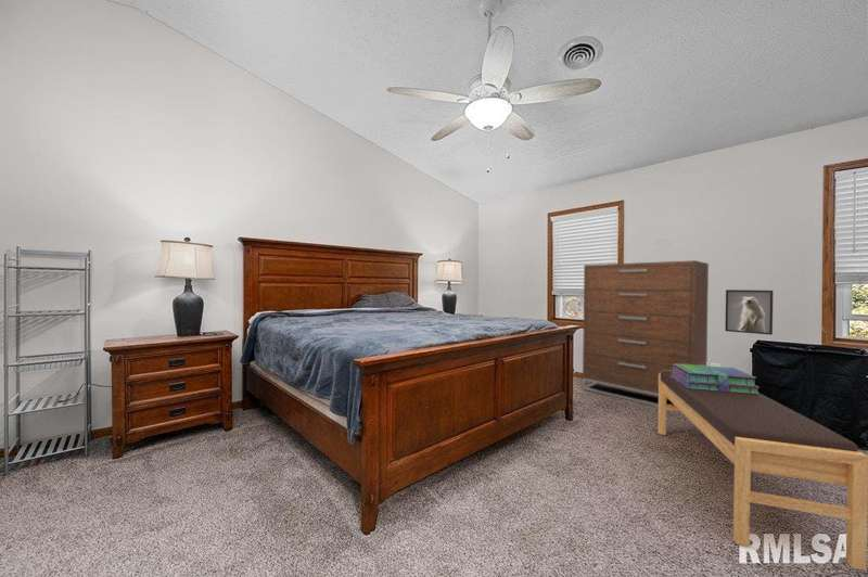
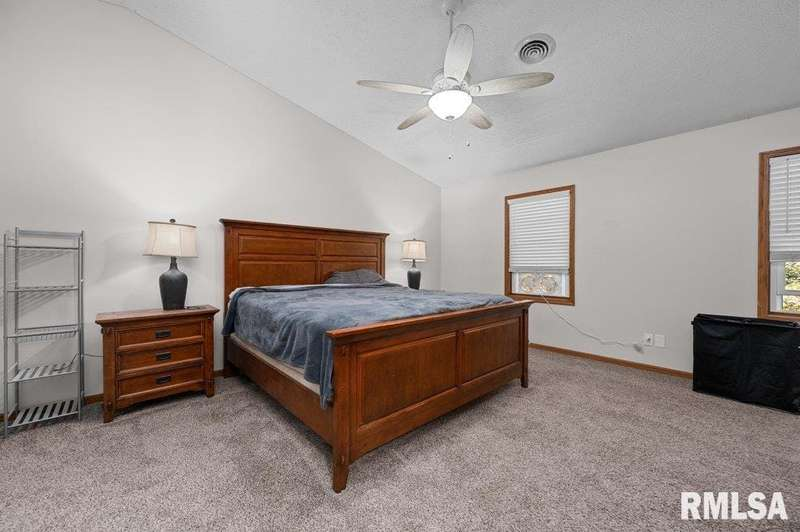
- stack of books [671,364,760,394]
- bench [656,371,868,572]
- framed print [724,288,775,336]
- dresser [582,259,710,413]
